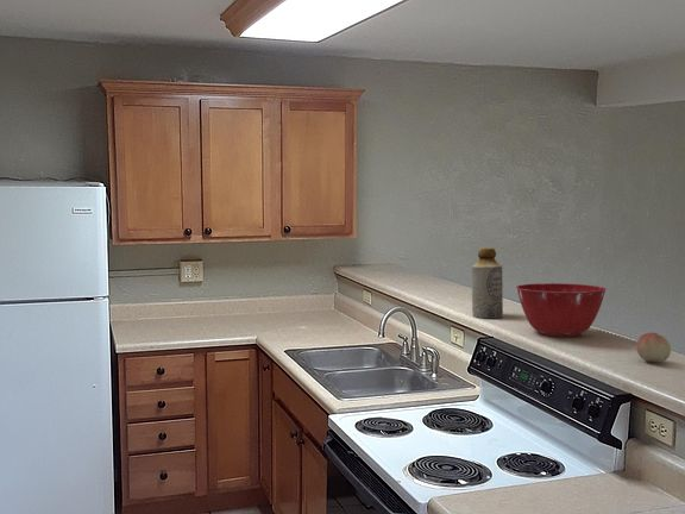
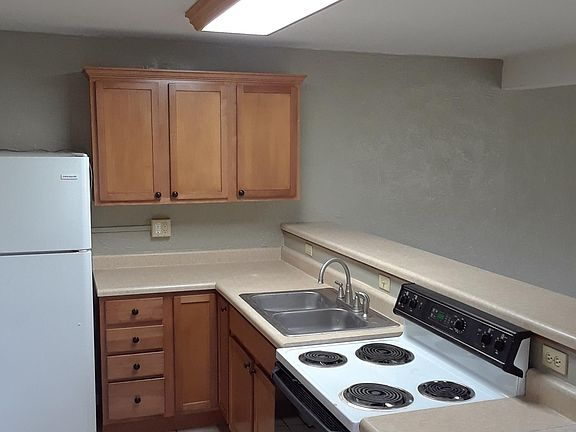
- bottle [471,246,504,319]
- fruit [635,332,672,364]
- mixing bowl [515,282,608,338]
